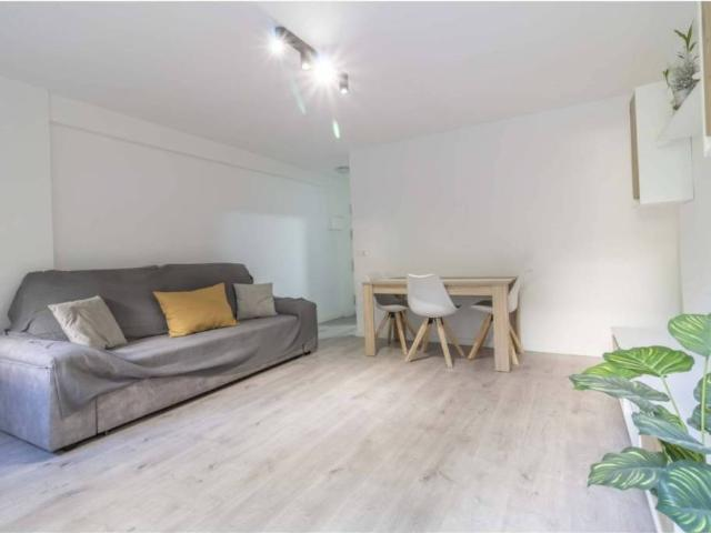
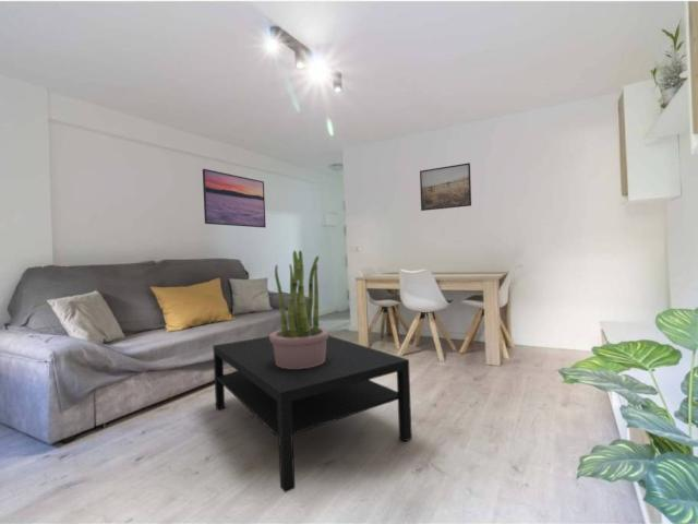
+ potted plant [268,250,330,369]
+ coffee table [212,335,413,493]
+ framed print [419,162,472,212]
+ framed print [202,168,267,228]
